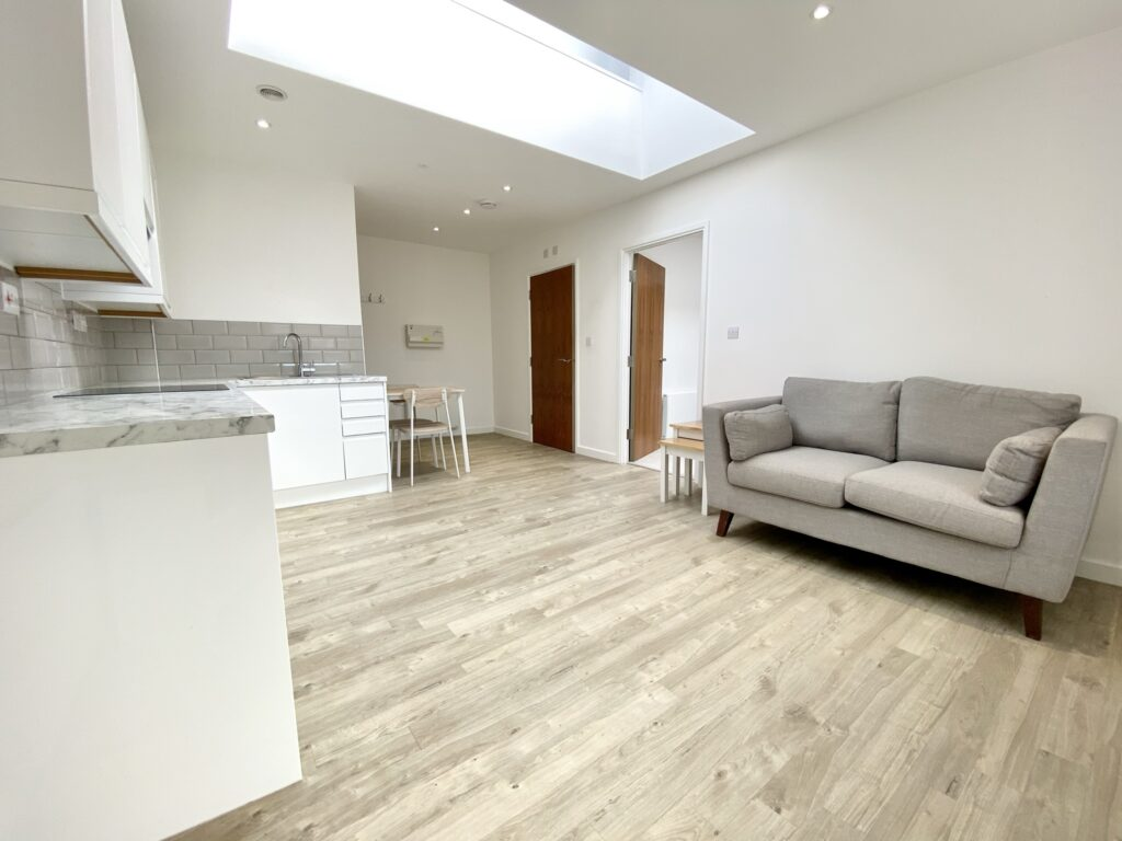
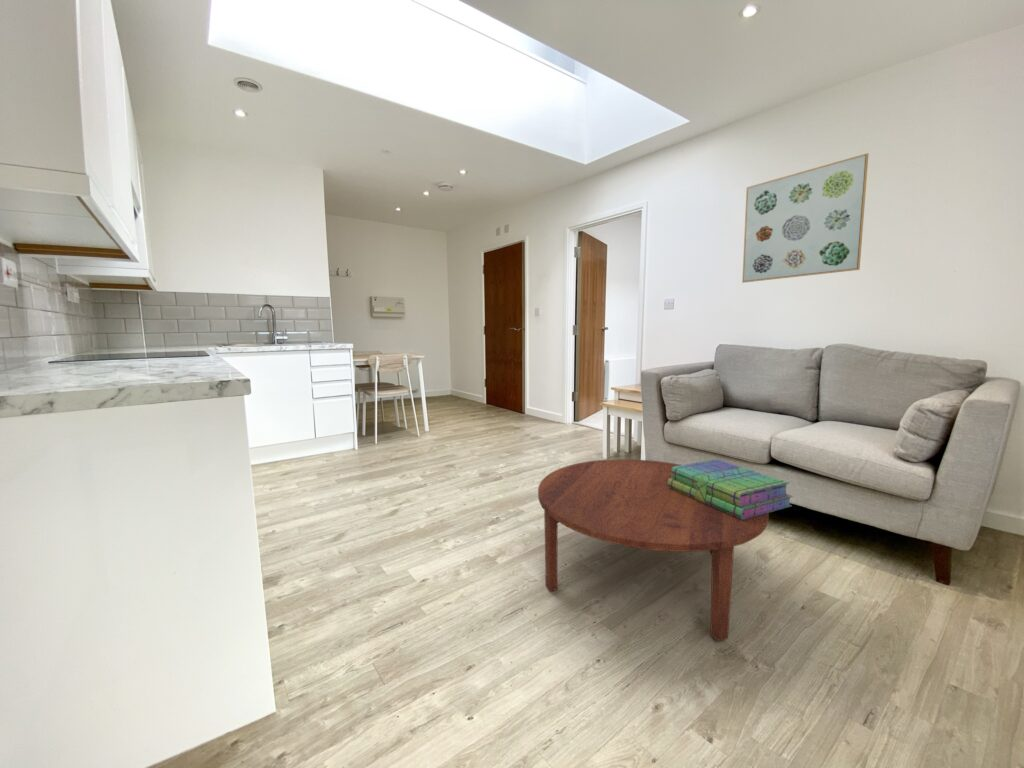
+ wall art [741,152,869,284]
+ coffee table [537,458,770,642]
+ stack of books [668,458,793,520]
